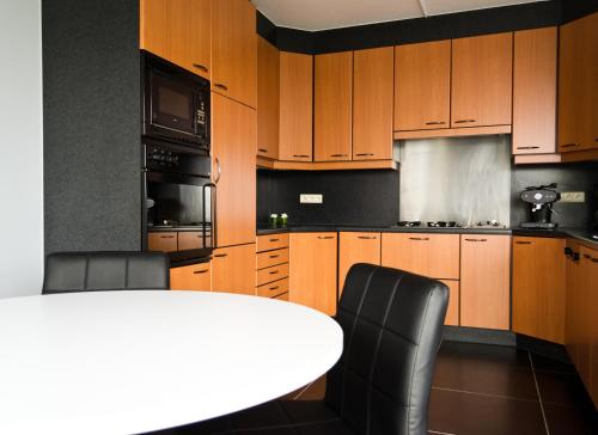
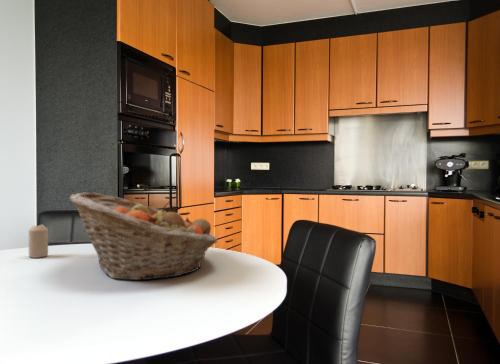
+ candle [28,224,49,259]
+ fruit basket [69,191,218,281]
